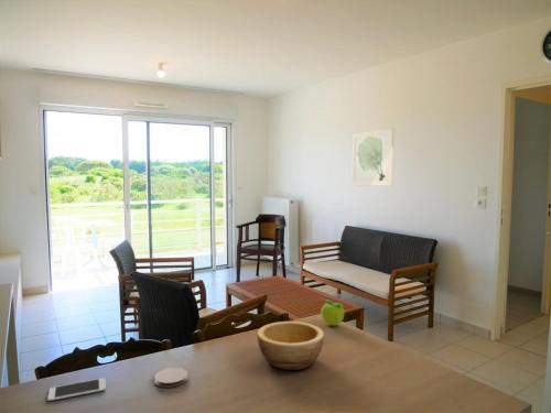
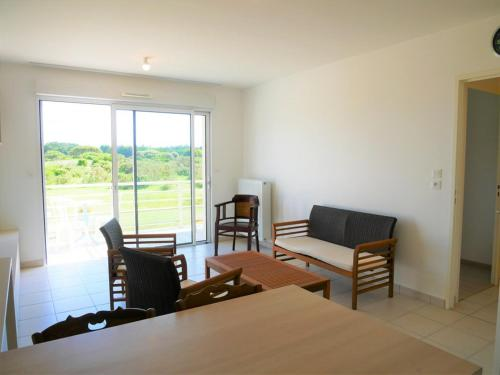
- wall art [350,128,395,187]
- bowl [256,320,325,371]
- coaster [153,367,188,389]
- smartphone [46,377,107,402]
- fruit [320,298,345,327]
